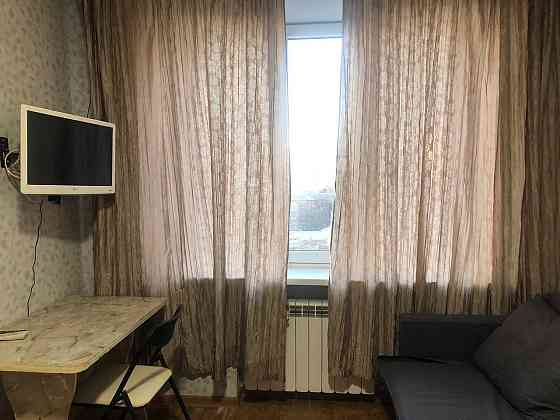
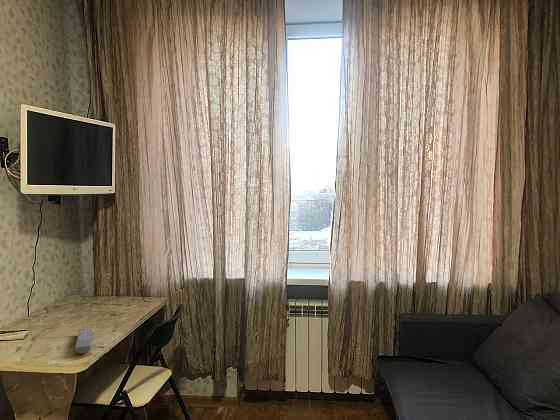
+ remote control [74,327,94,354]
